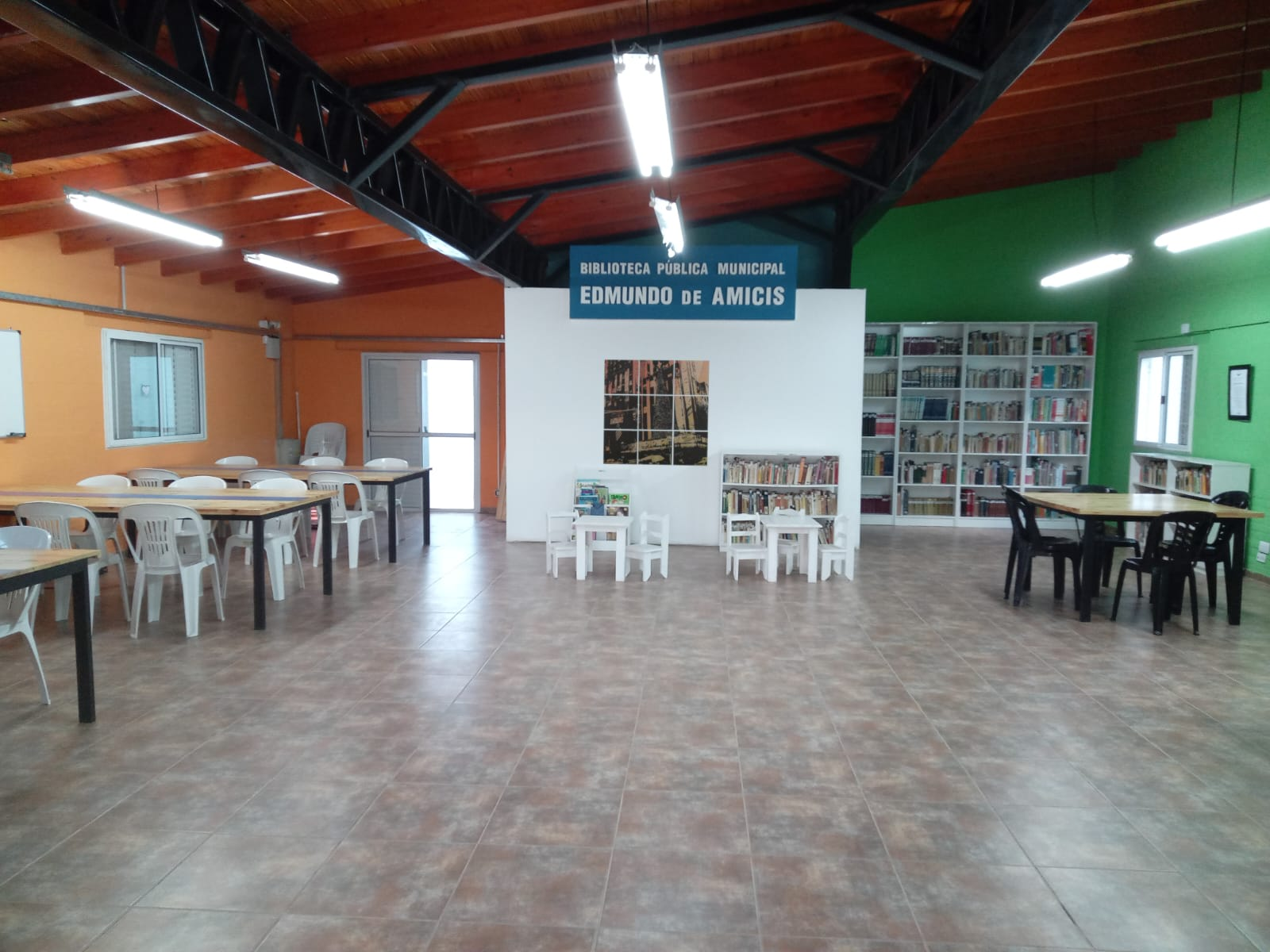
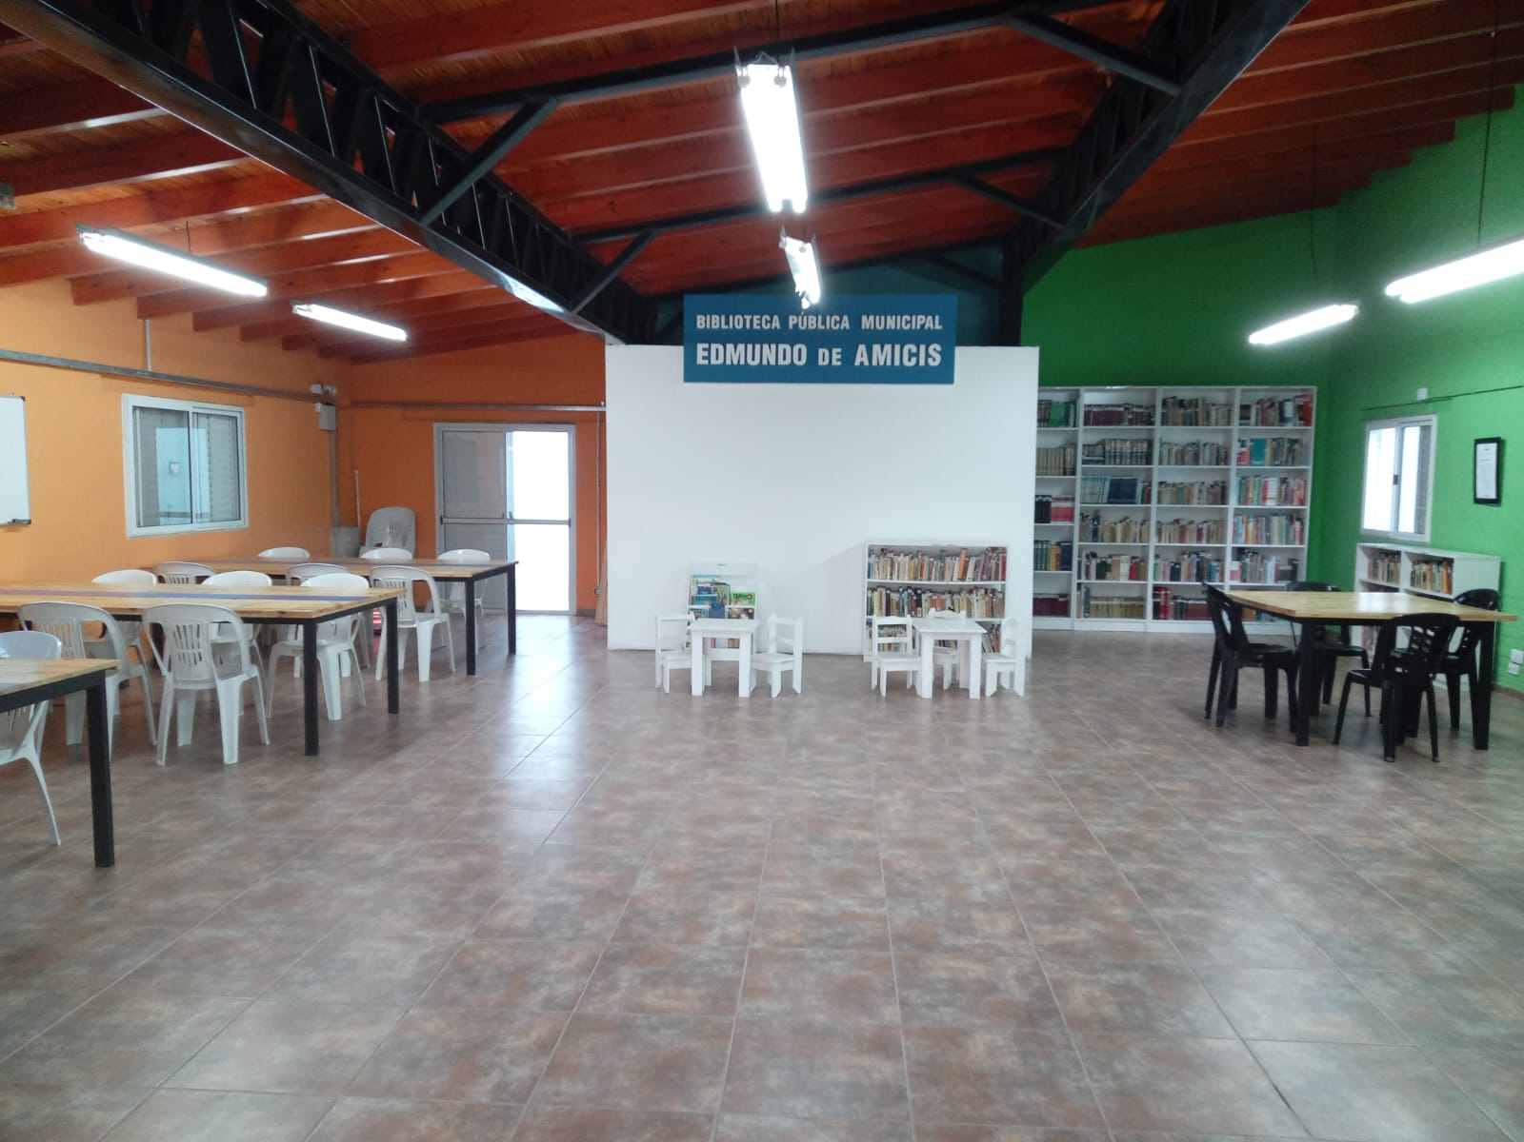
- wall art [602,359,710,466]
